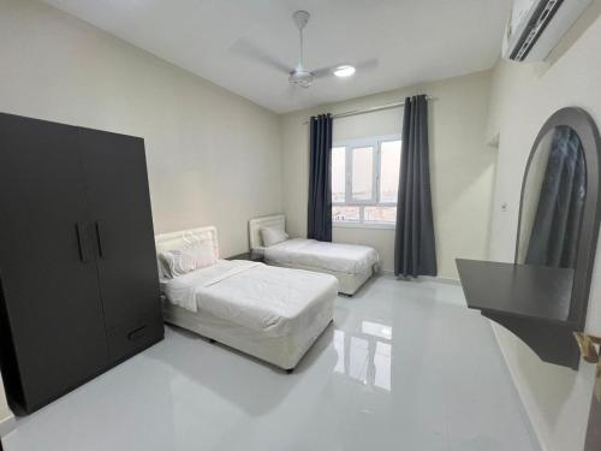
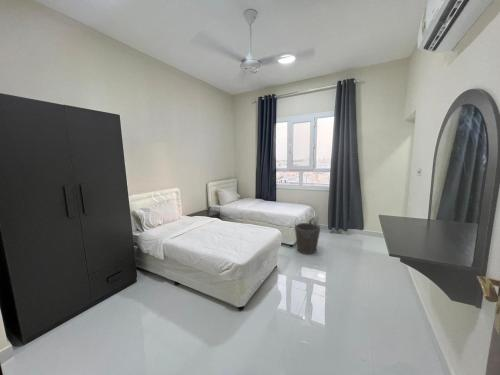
+ waste bin [294,222,321,255]
